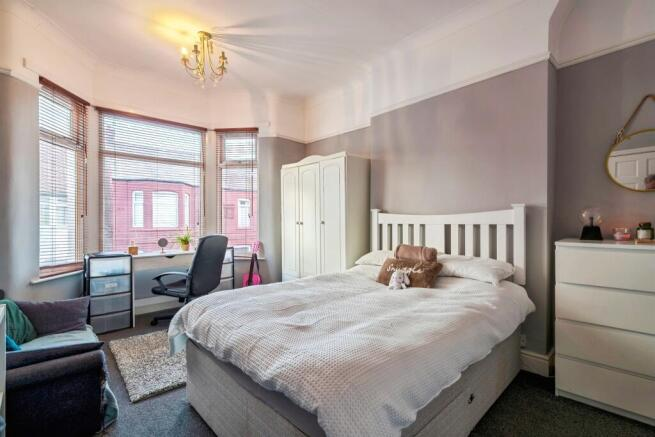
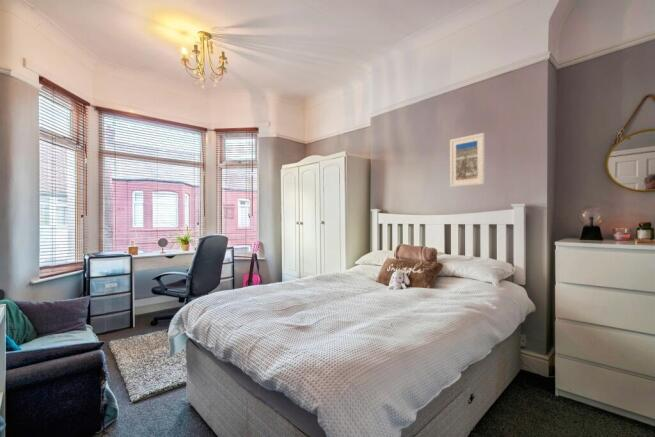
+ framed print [449,132,486,188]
